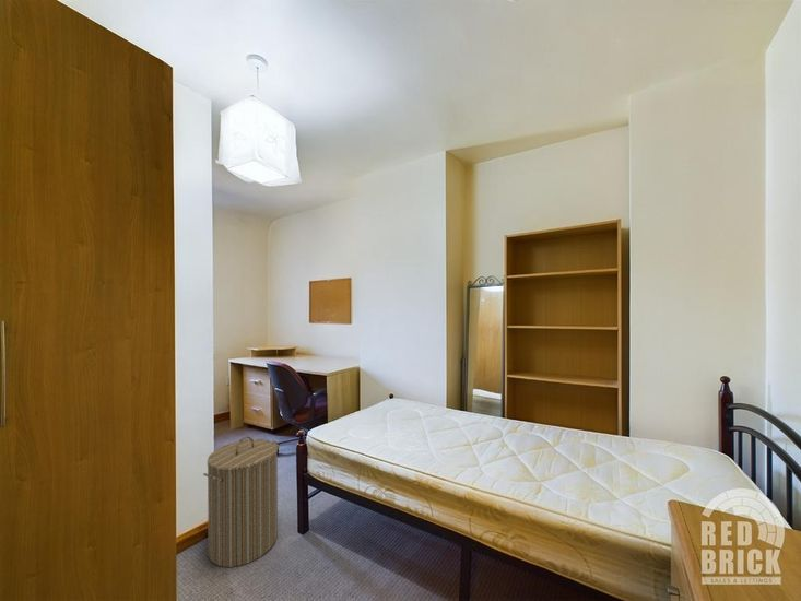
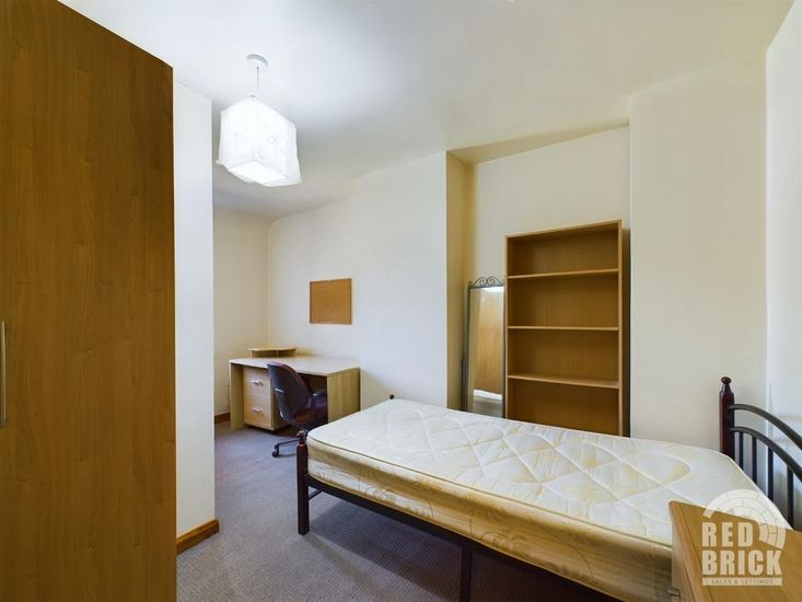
- laundry hamper [202,435,280,568]
